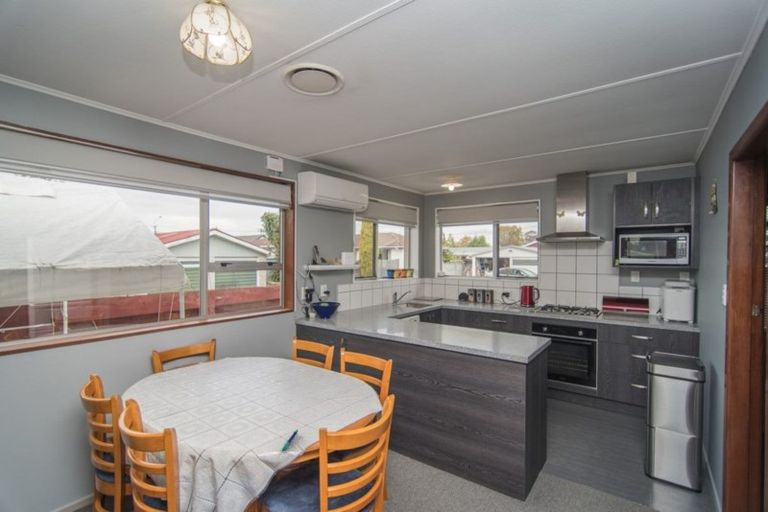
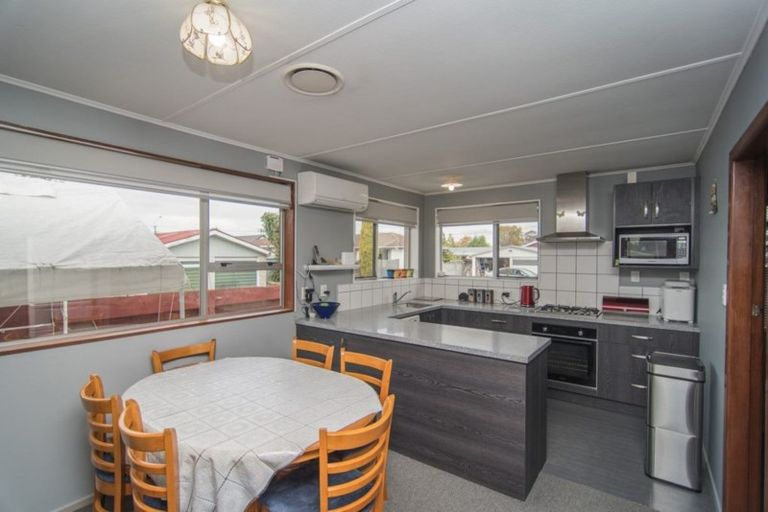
- pen [281,429,299,452]
